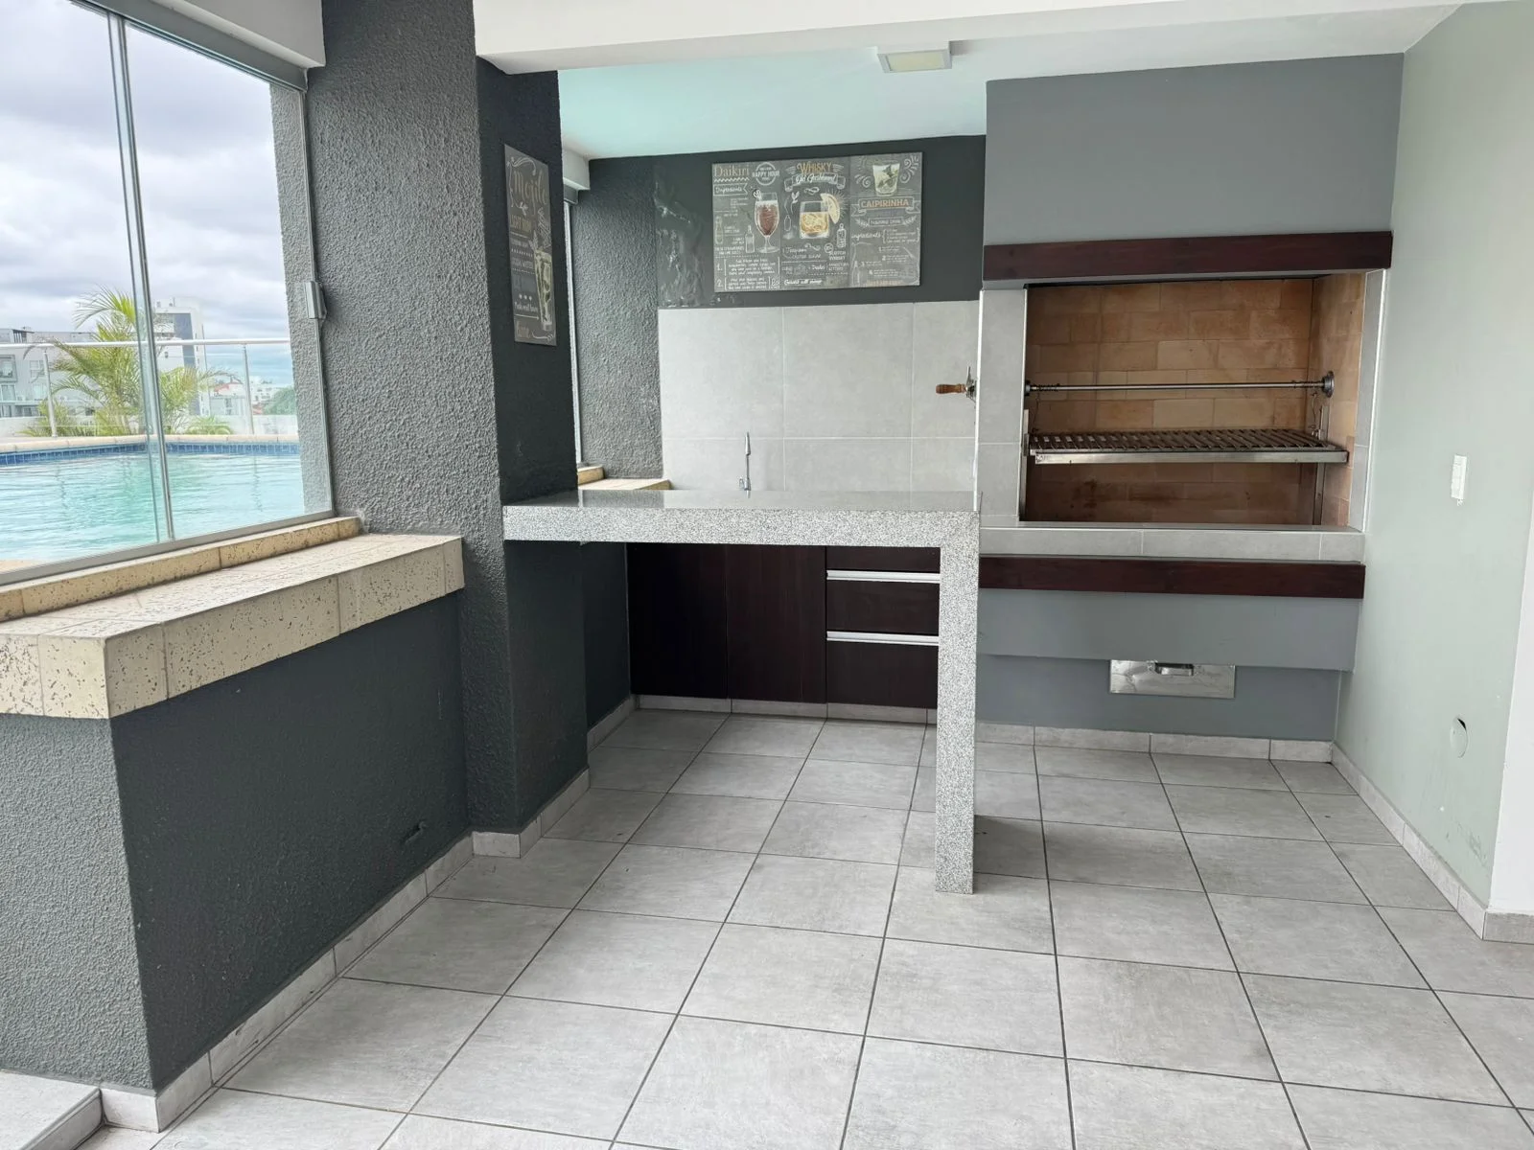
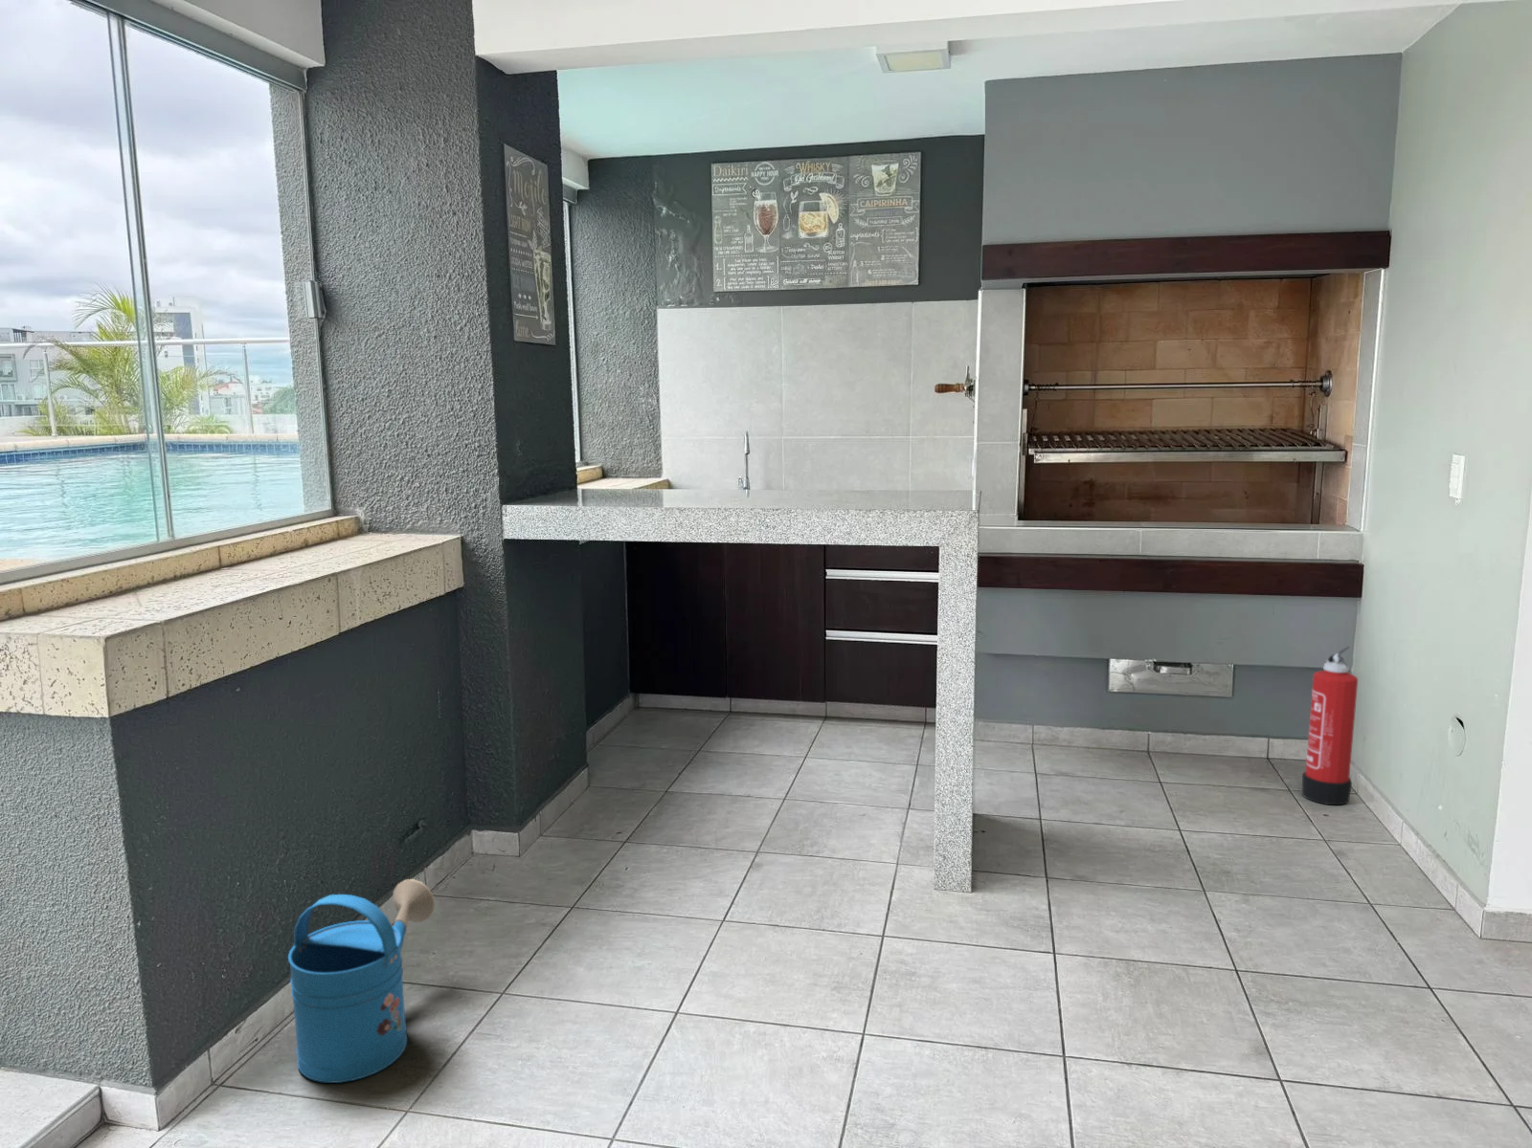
+ watering can [287,878,435,1084]
+ fire extinguisher [1302,646,1358,806]
